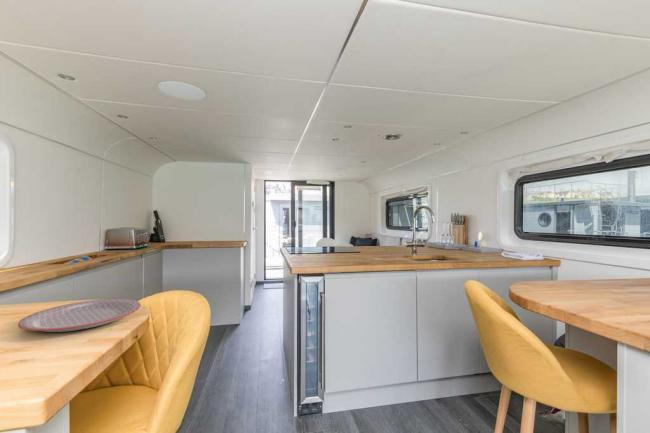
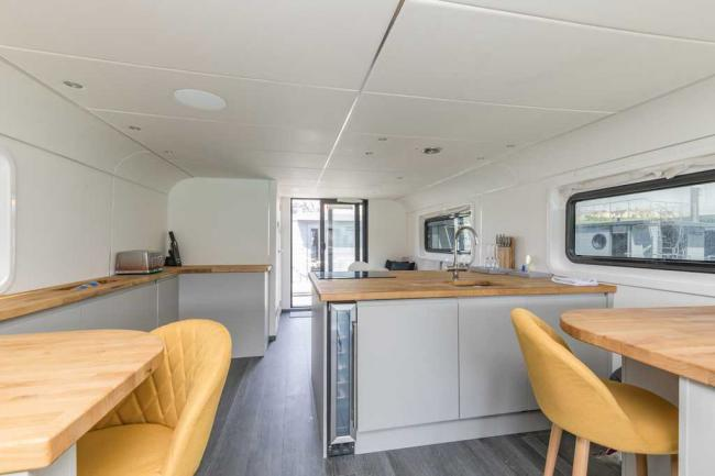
- plate [17,298,142,333]
